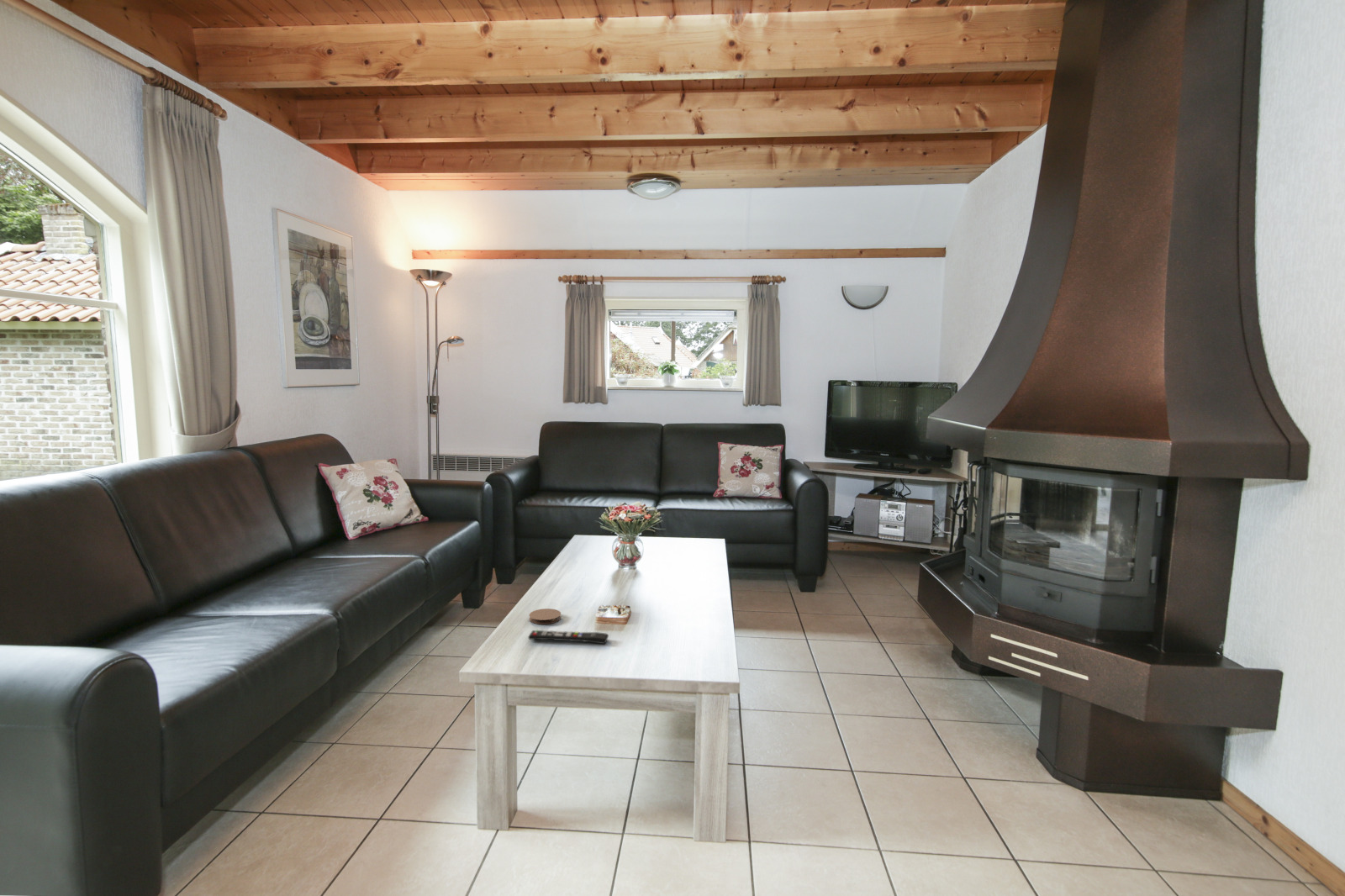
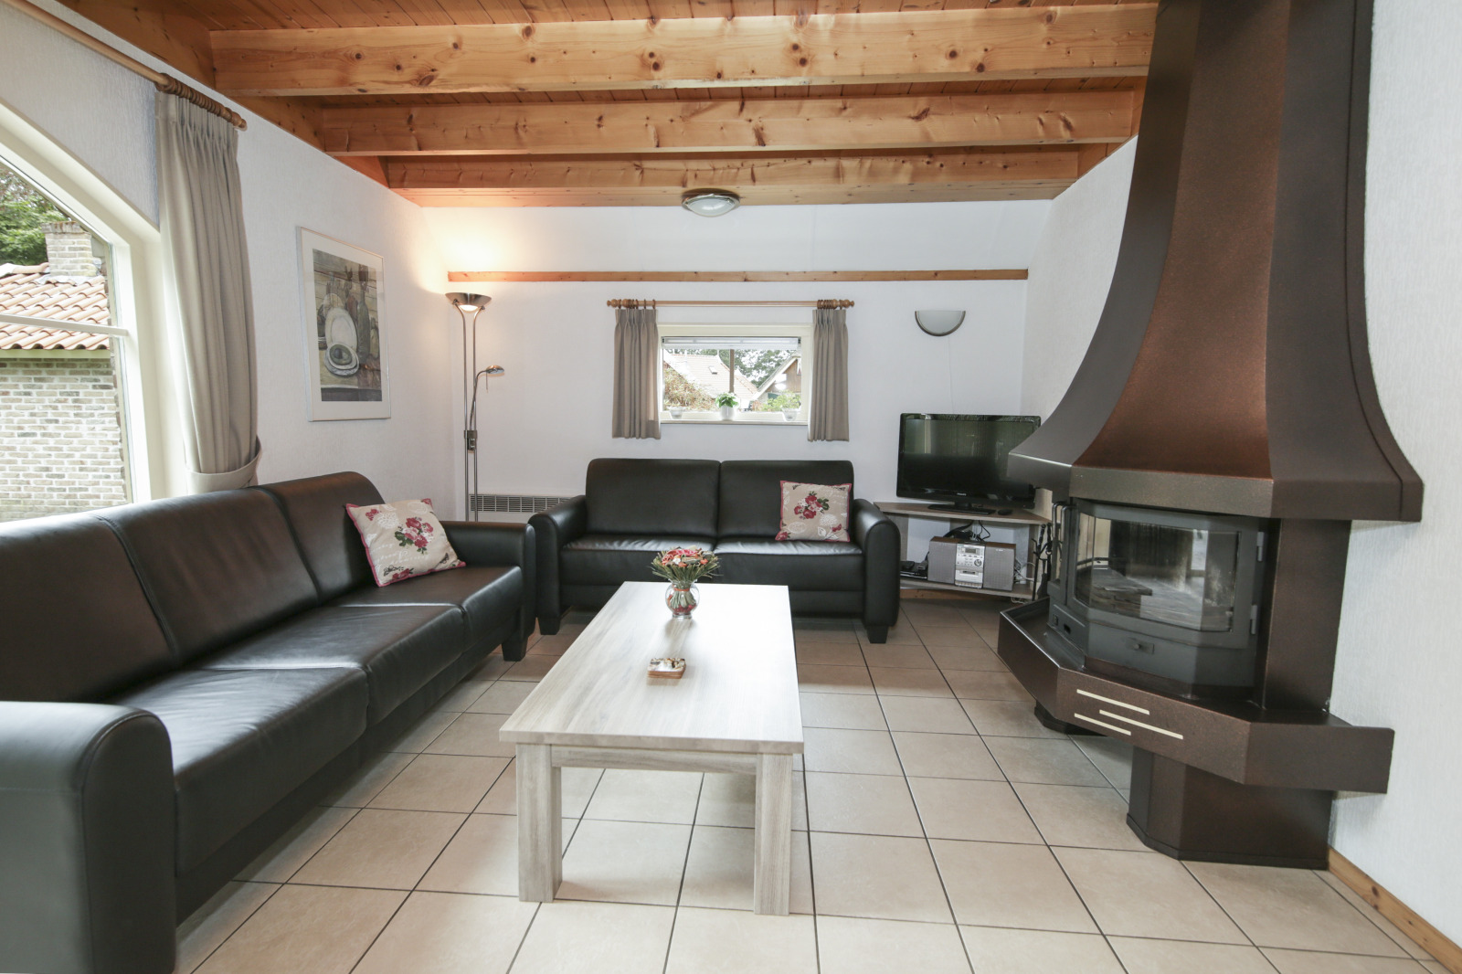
- remote control [527,630,609,645]
- coaster [529,608,562,625]
